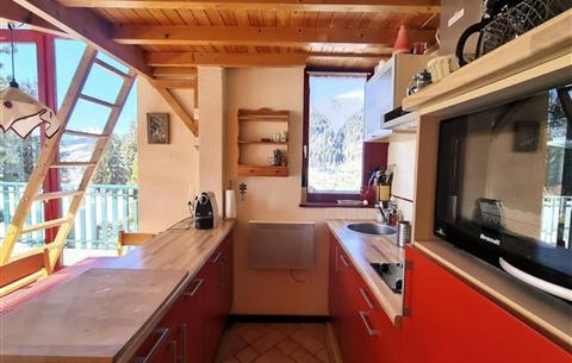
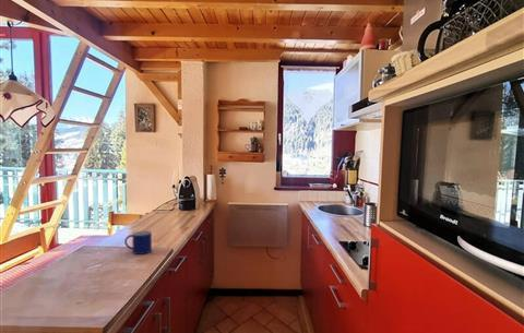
+ mug [123,229,153,255]
